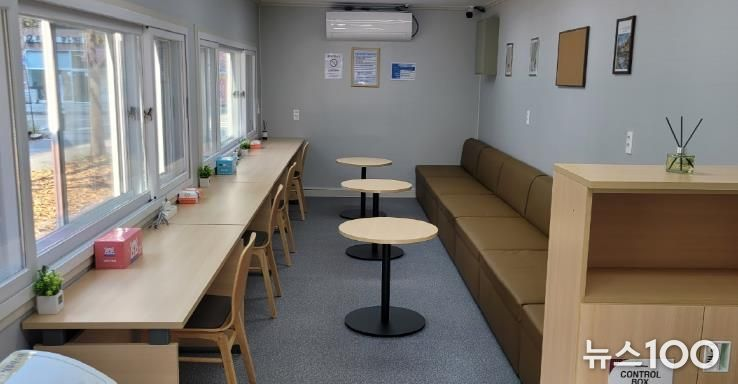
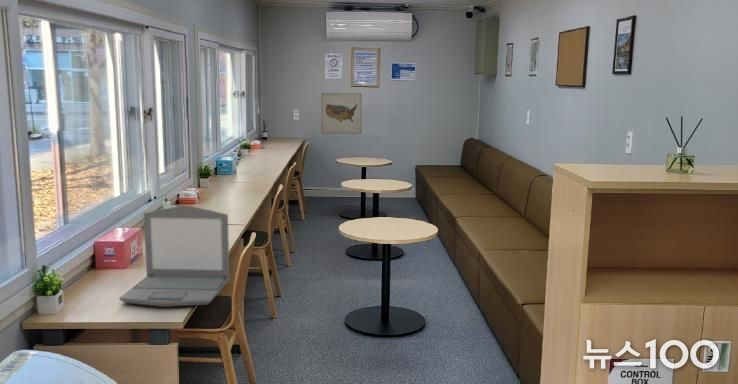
+ wall art [320,92,363,135]
+ laptop [118,205,231,308]
